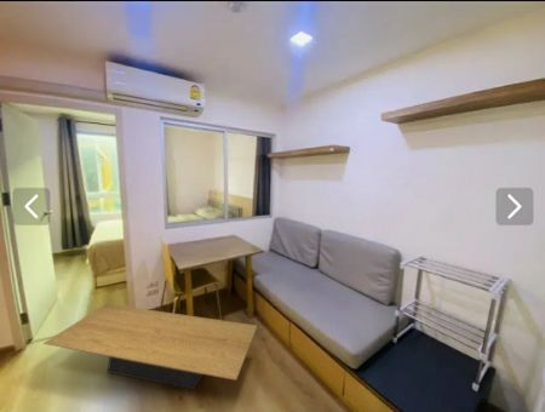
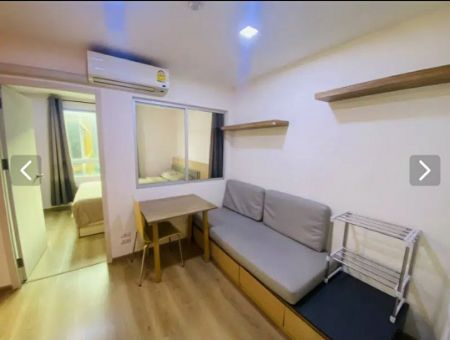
- coffee table [42,303,258,391]
